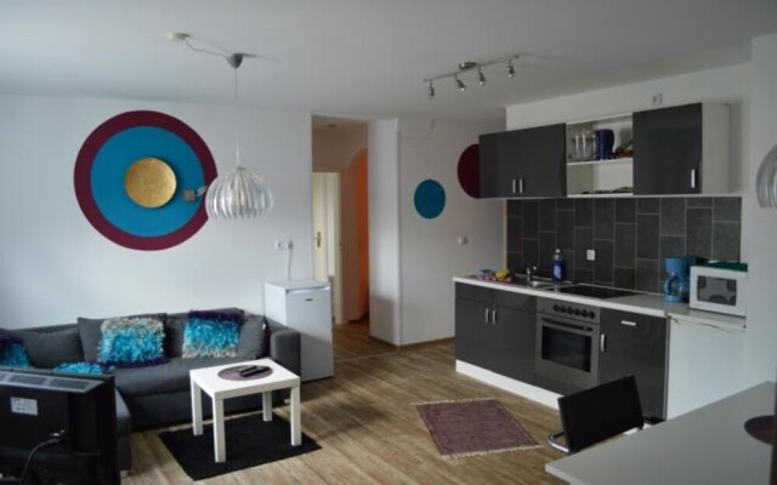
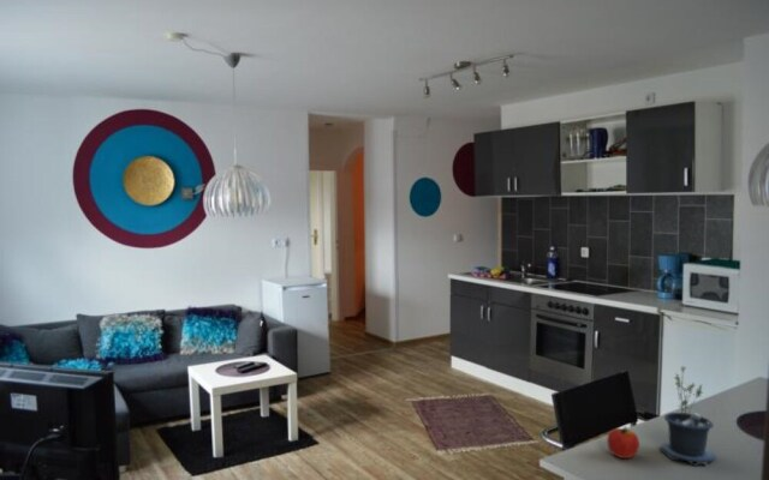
+ potted plant [658,365,717,467]
+ apple [606,425,640,460]
